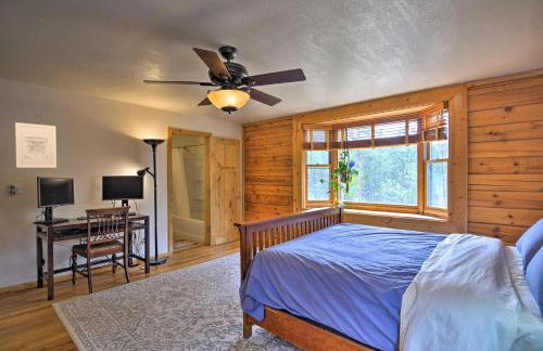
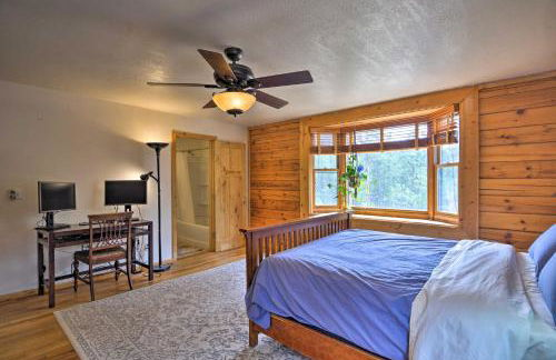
- wall art [14,121,58,169]
